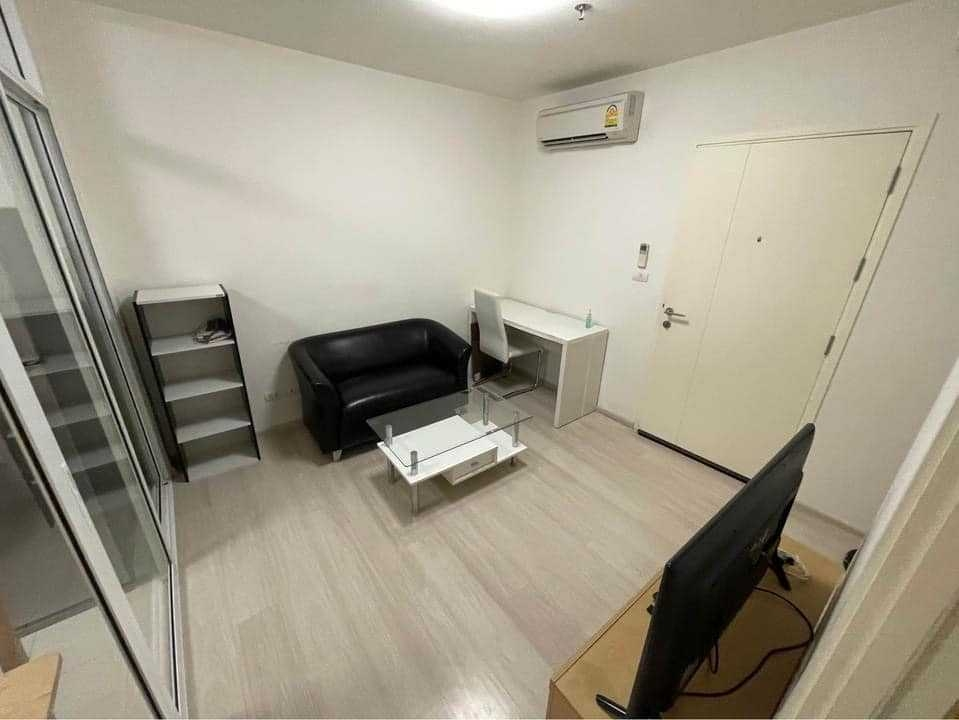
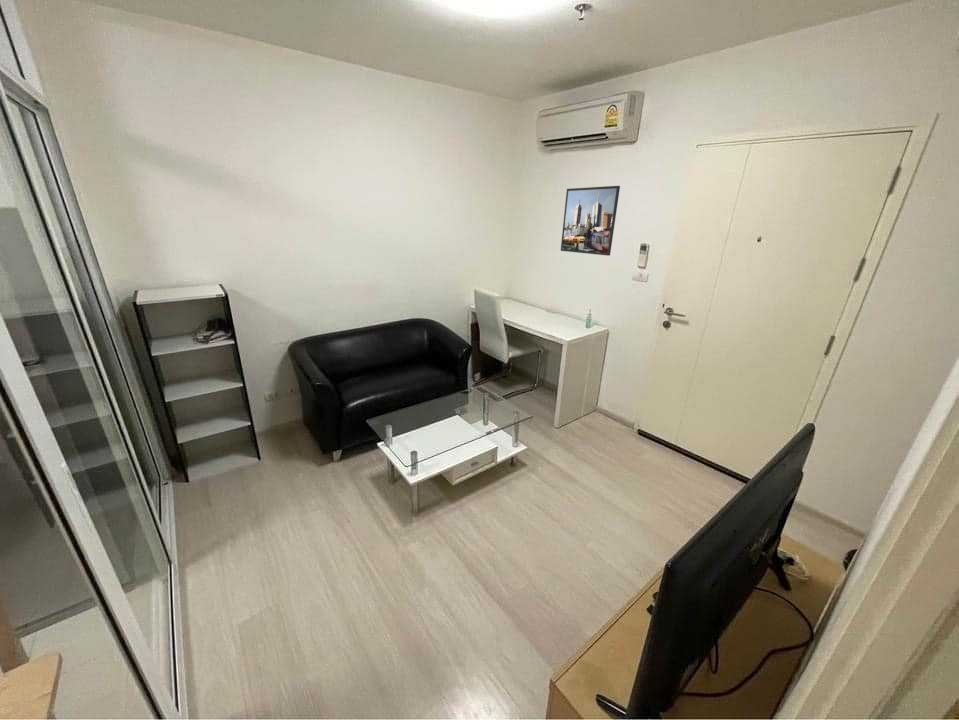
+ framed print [560,185,621,257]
